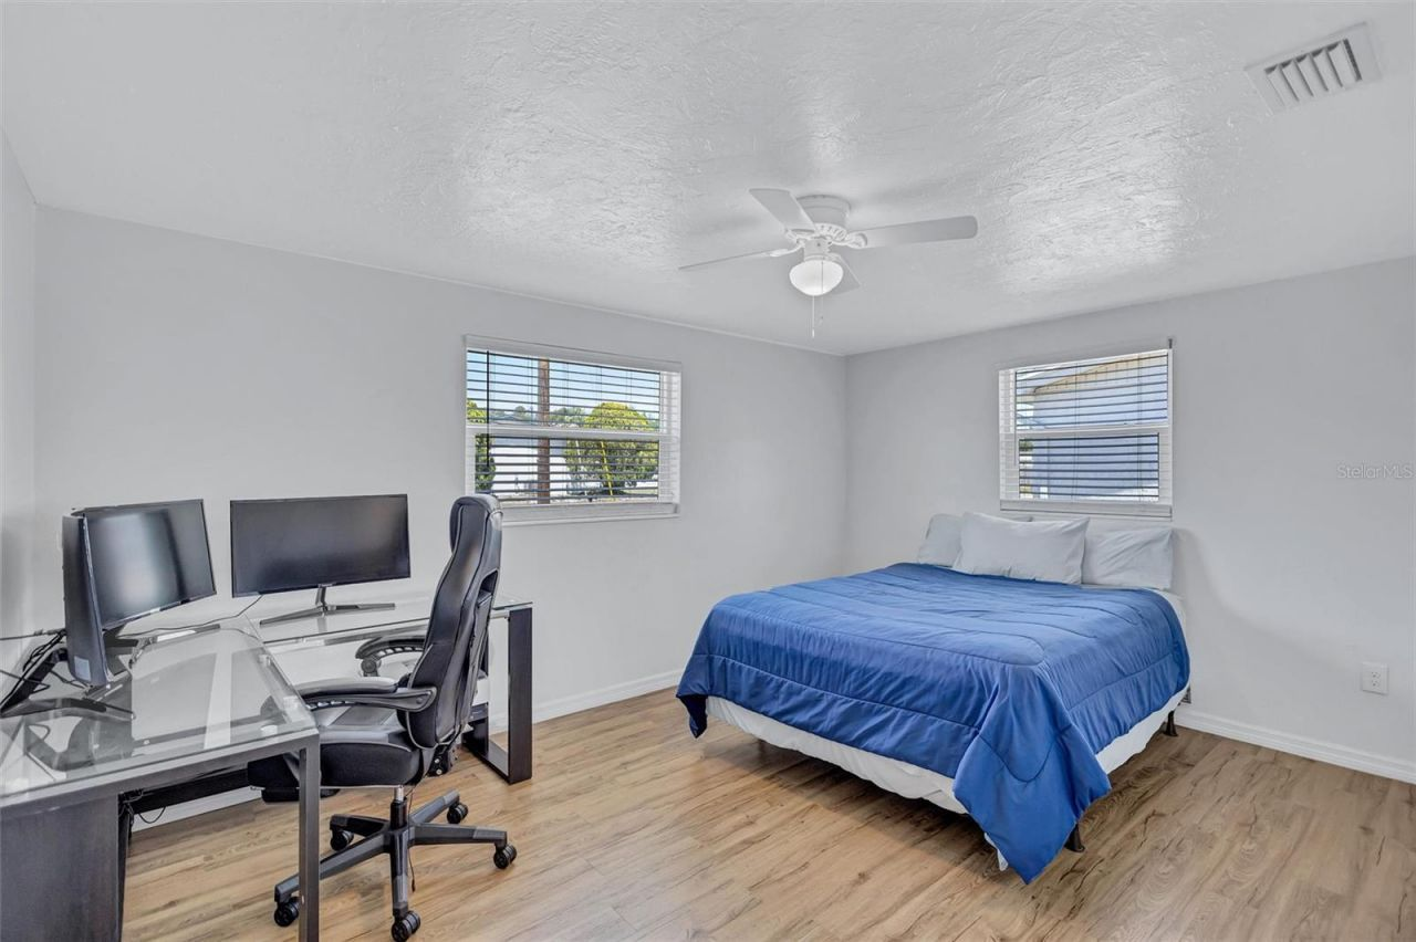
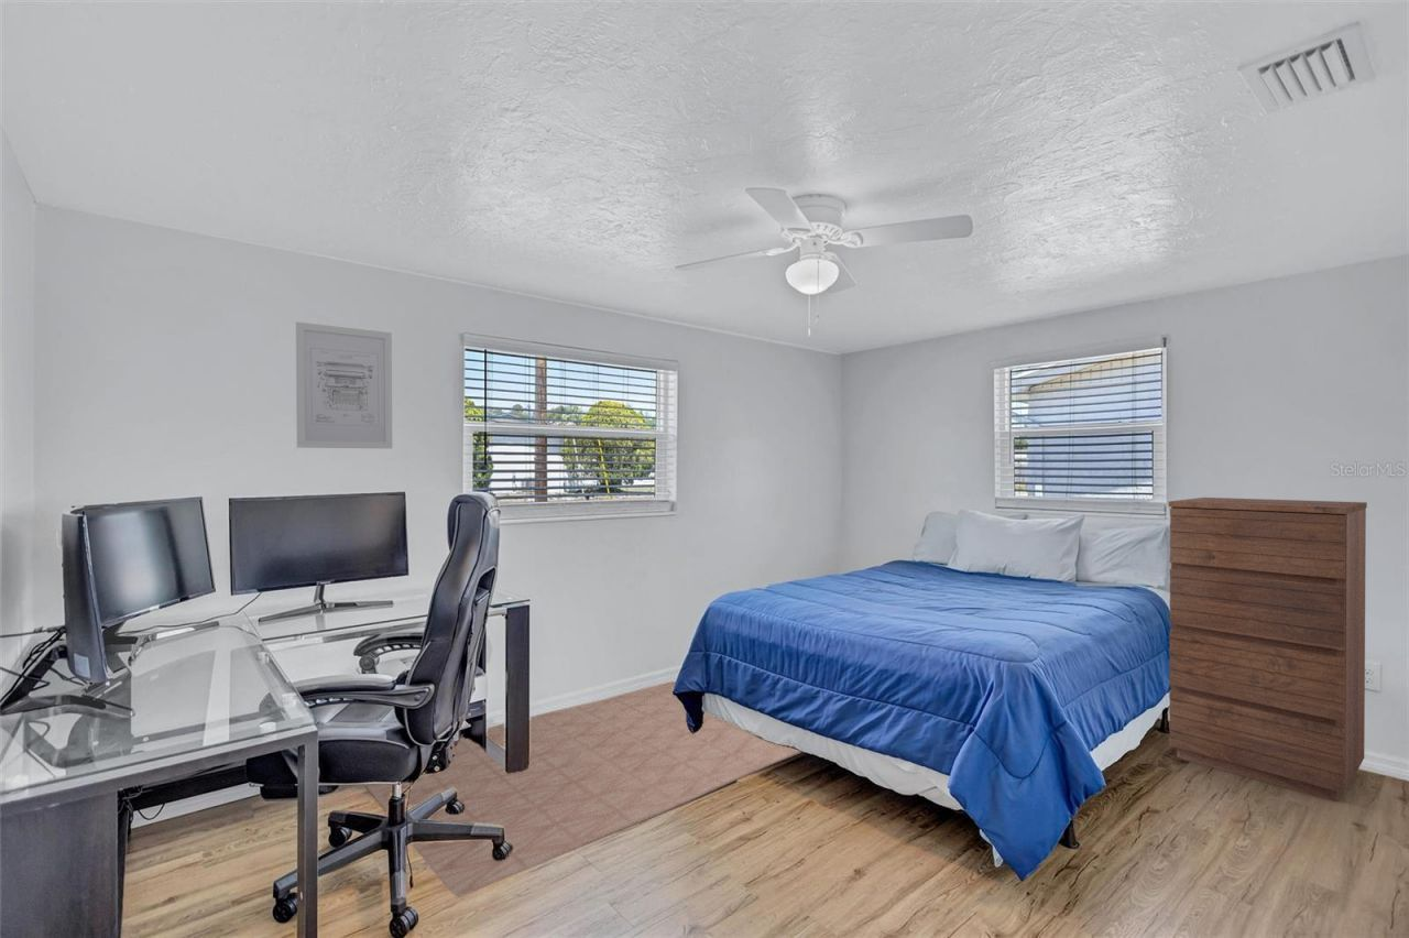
+ wall art [295,321,393,449]
+ rug [364,680,804,898]
+ dresser [1168,497,1368,803]
